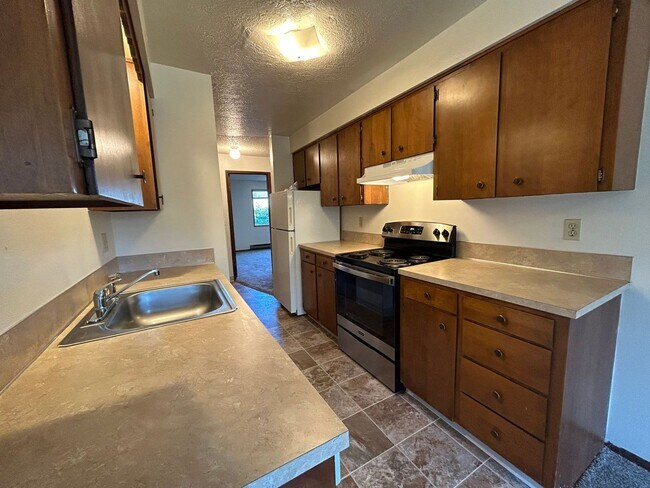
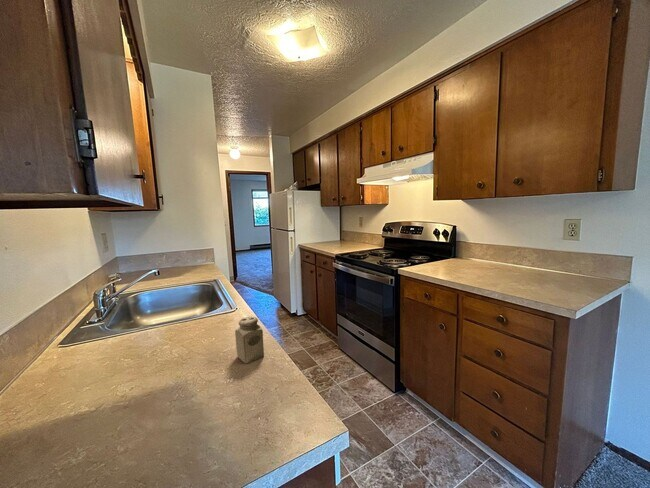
+ salt shaker [234,316,265,364]
